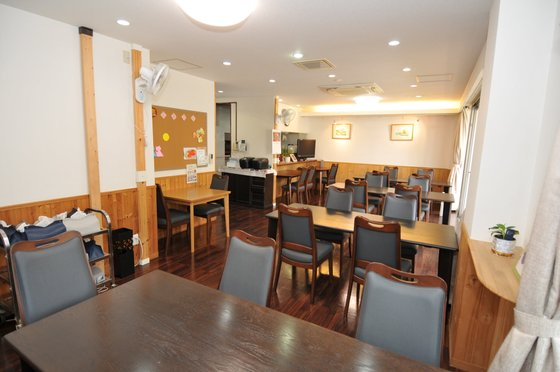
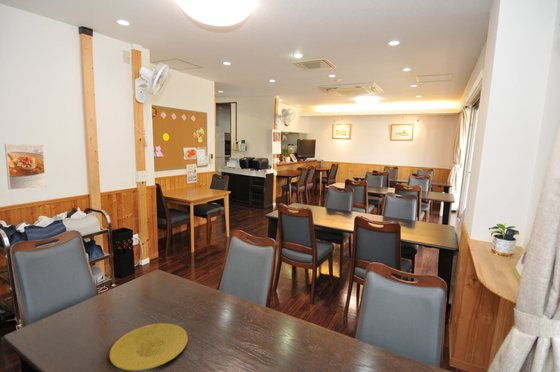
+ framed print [4,143,47,191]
+ plate [108,322,189,372]
